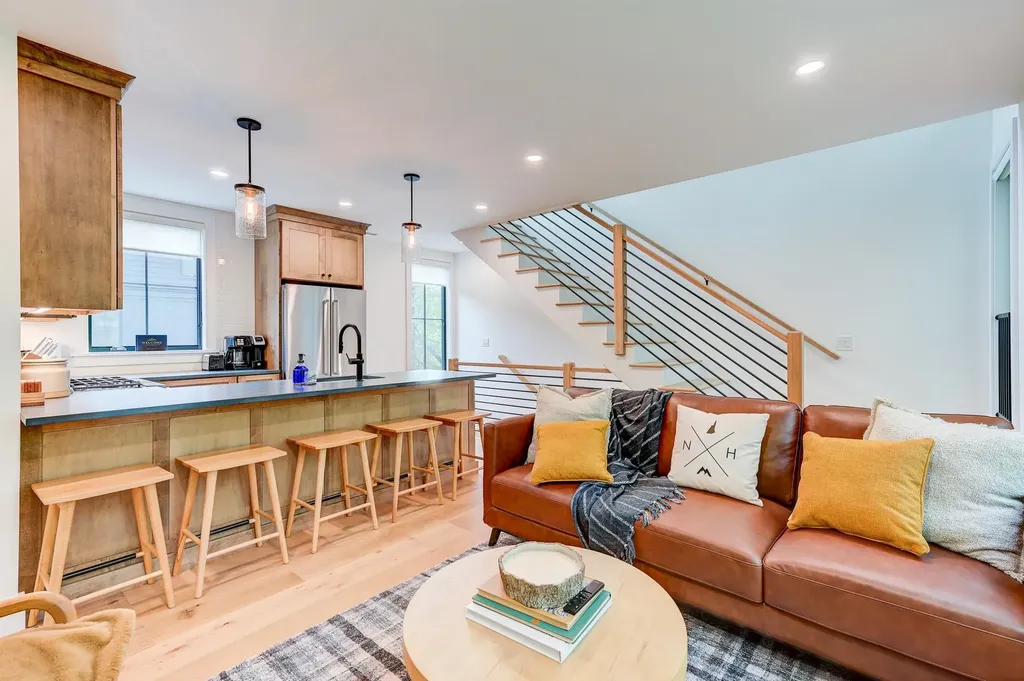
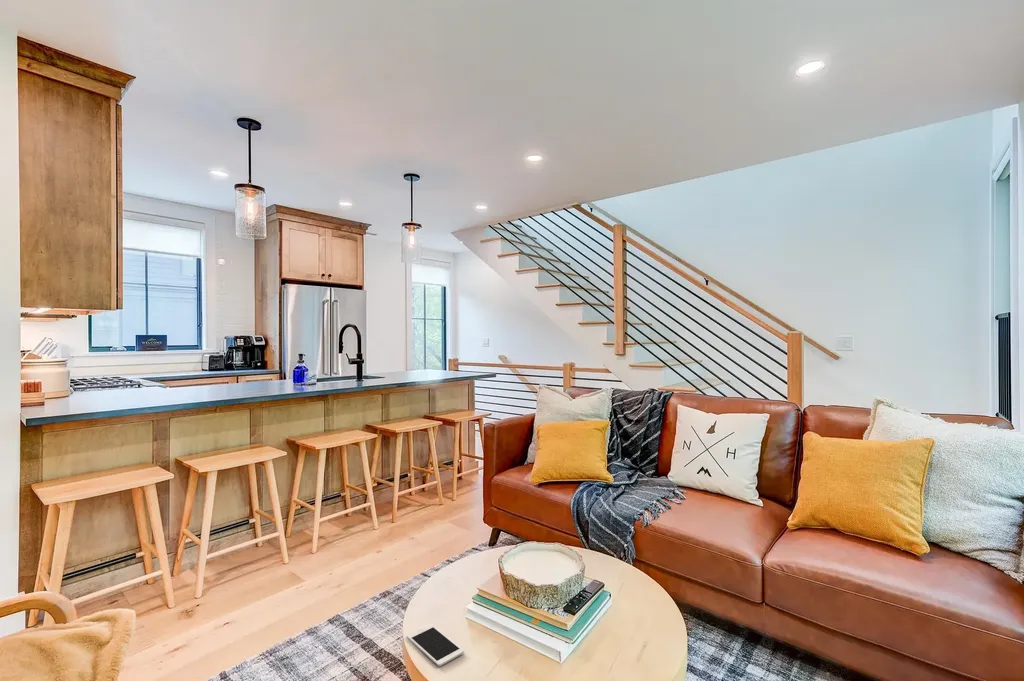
+ cell phone [405,623,465,667]
